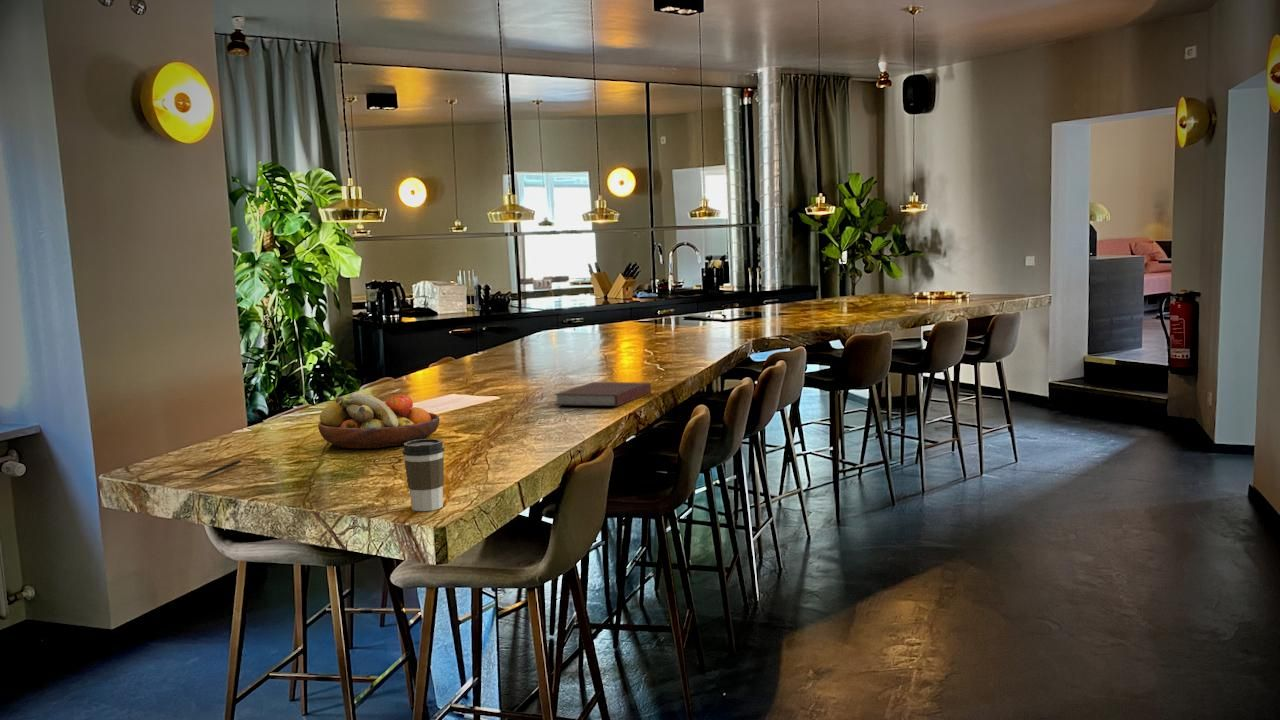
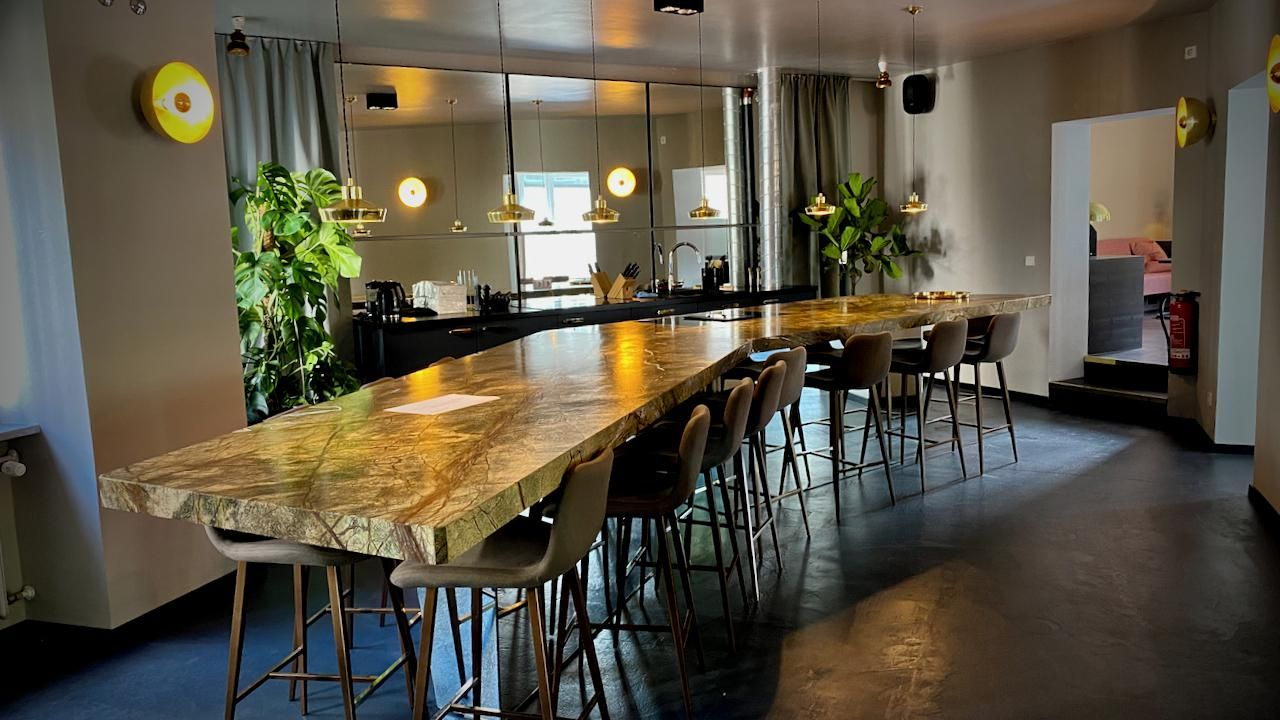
- fruit bowl [317,391,441,450]
- notebook [553,381,652,407]
- coffee cup [402,438,445,512]
- pen [195,459,242,480]
